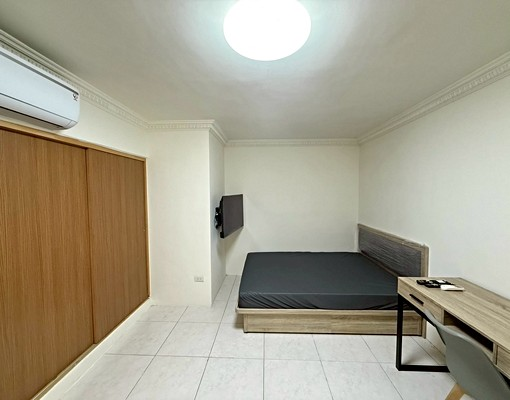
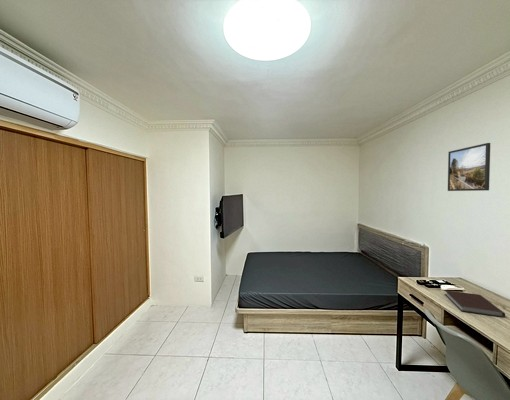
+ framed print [447,142,491,192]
+ notebook [444,289,506,318]
